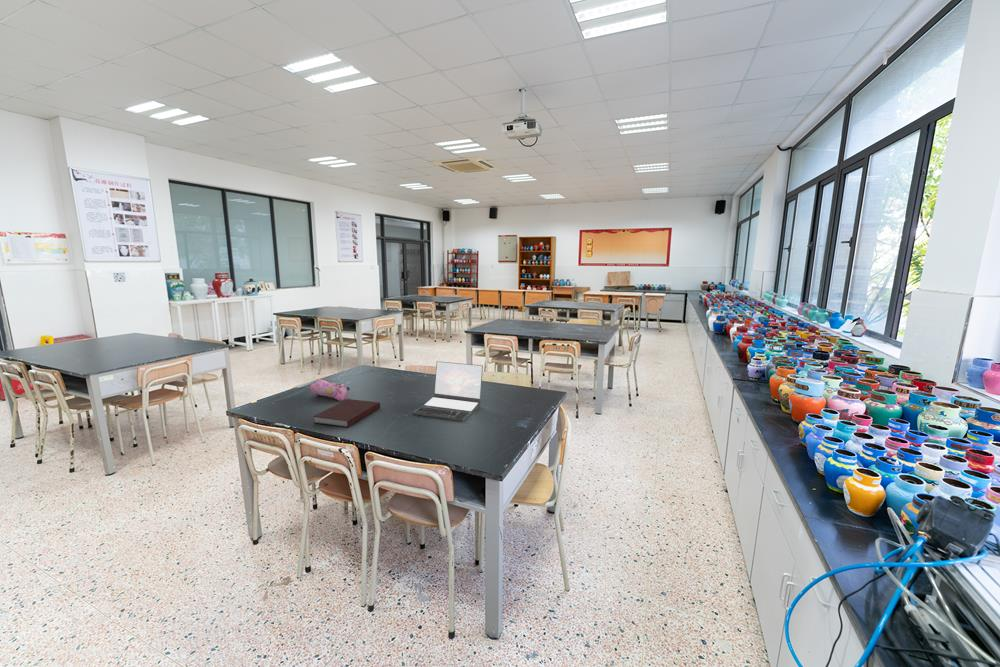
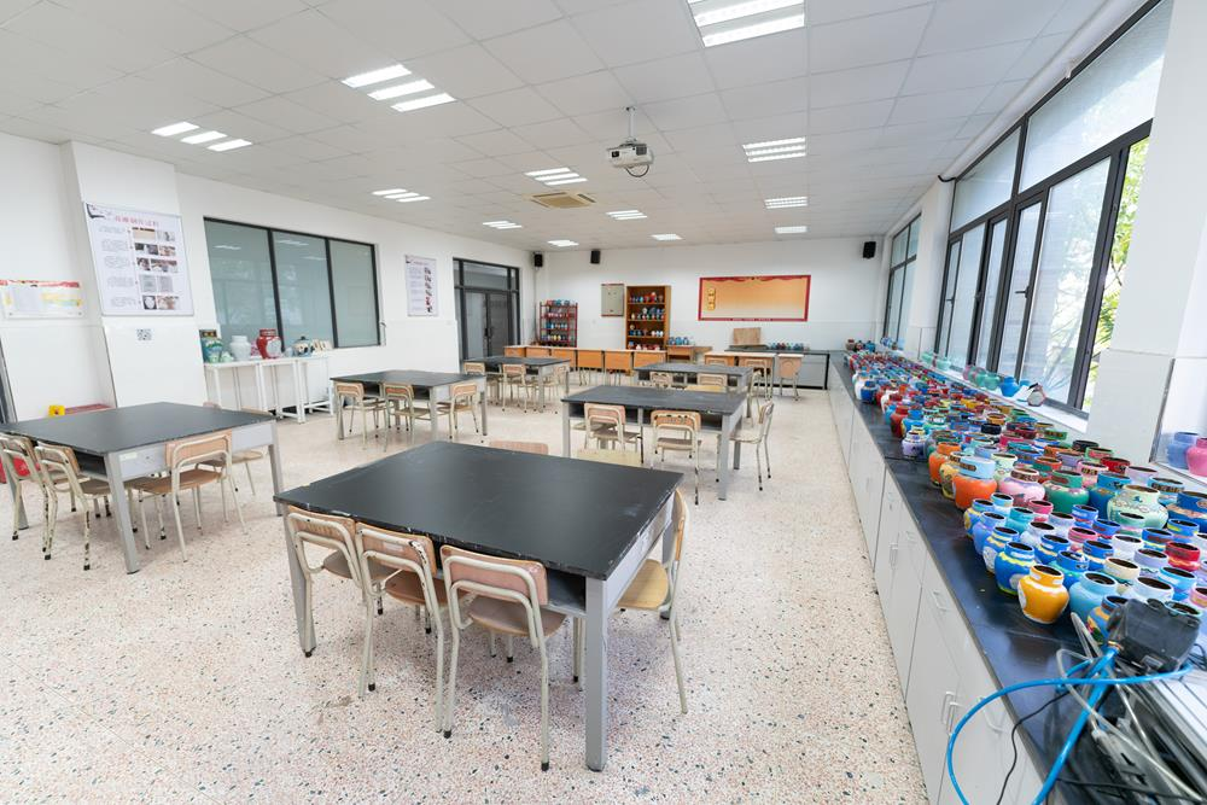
- notebook [312,398,381,428]
- laptop [412,360,484,422]
- pencil case [310,378,351,402]
